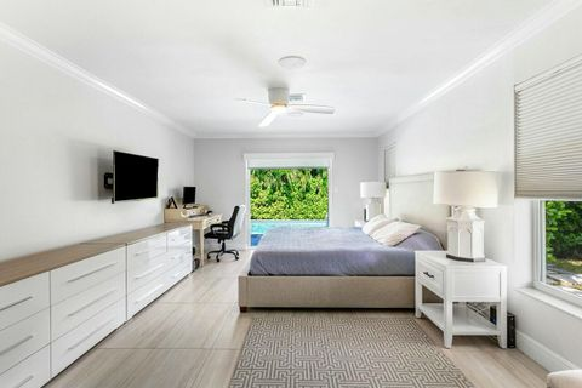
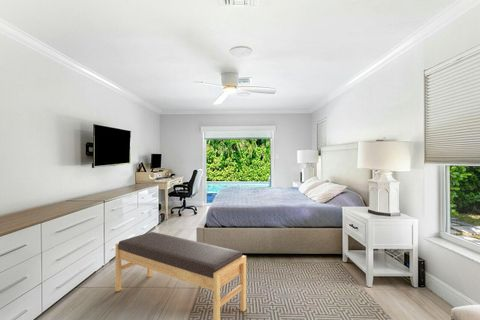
+ bench [114,231,247,320]
